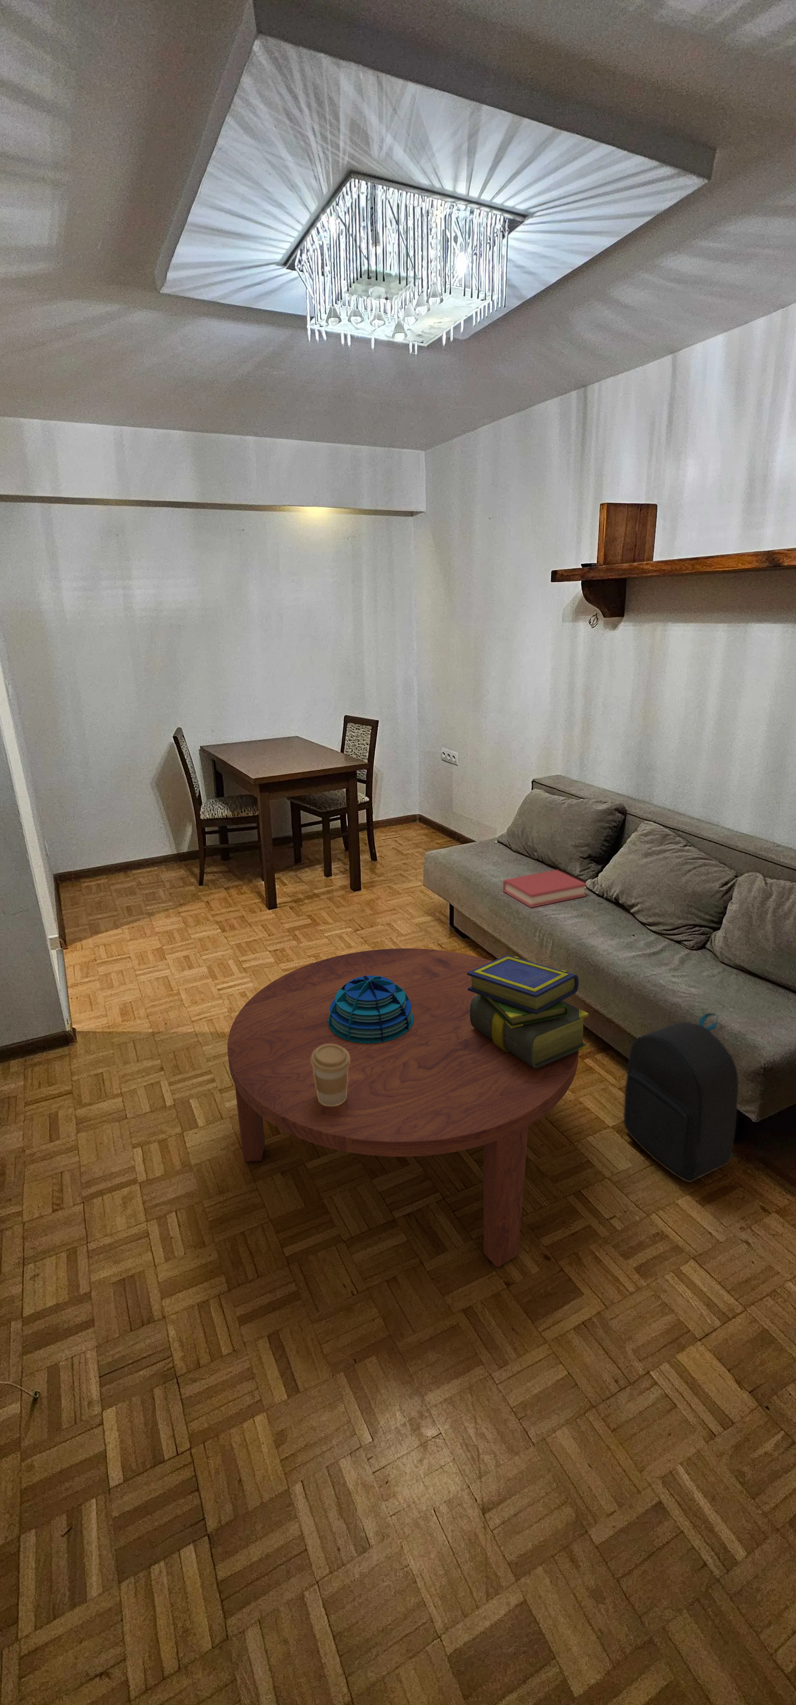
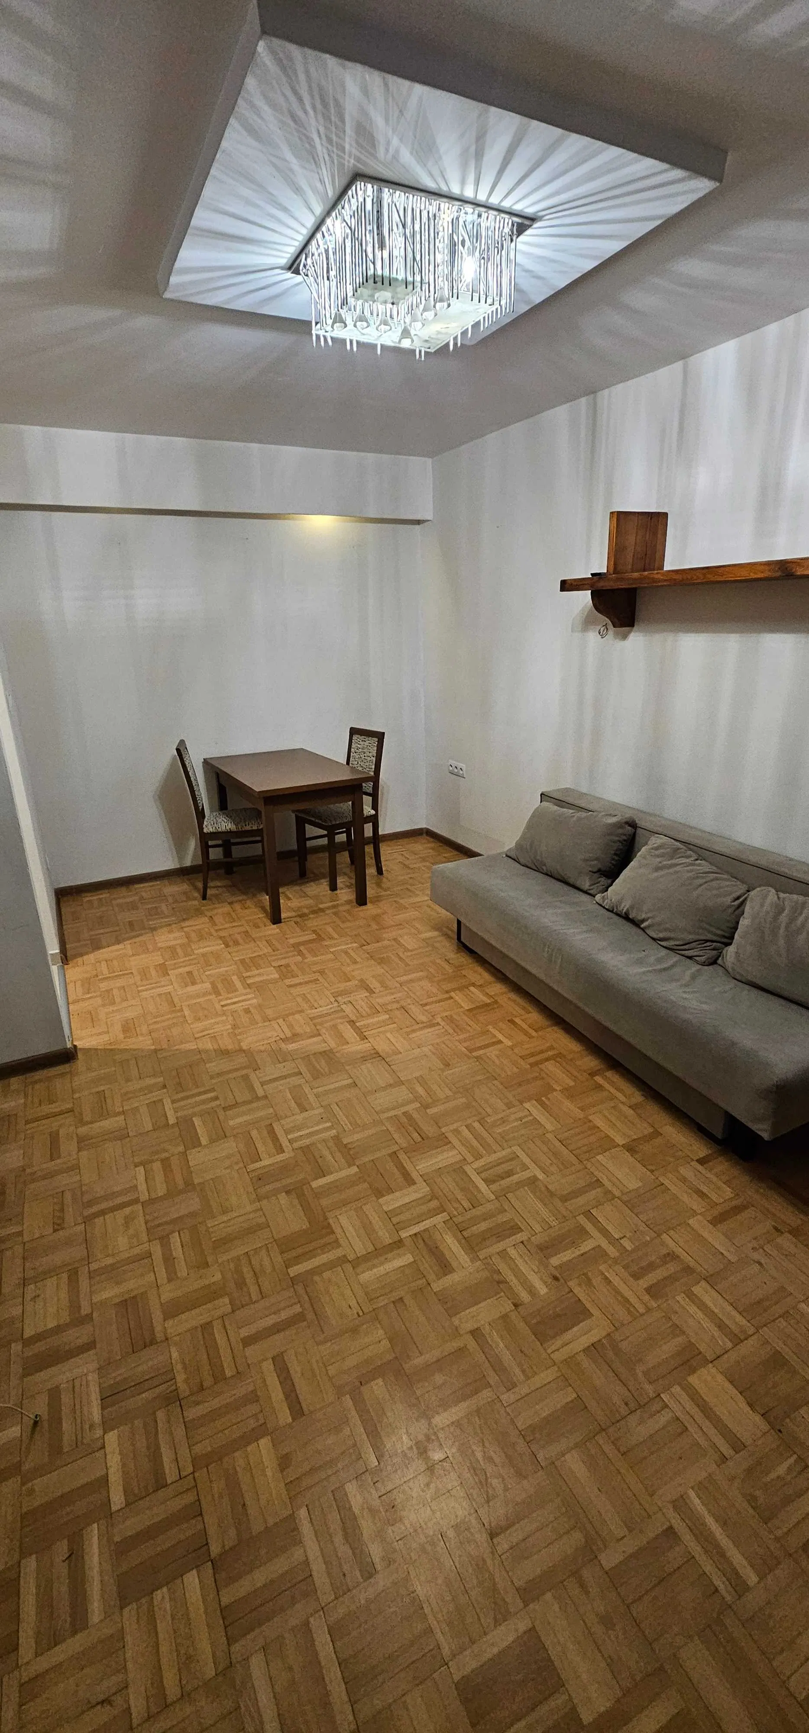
- backpack [623,1012,738,1183]
- coffee cup [311,1044,350,1106]
- hardback book [502,869,587,908]
- decorative bowl [328,975,413,1044]
- stack of books [467,955,589,1069]
- coffee table [227,948,580,1267]
